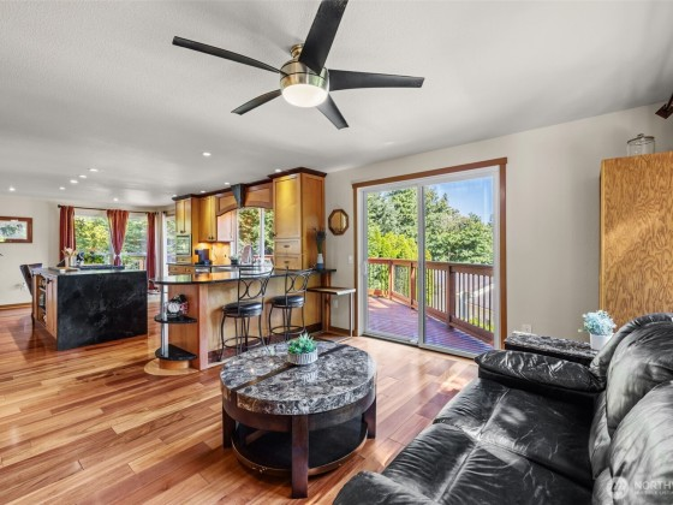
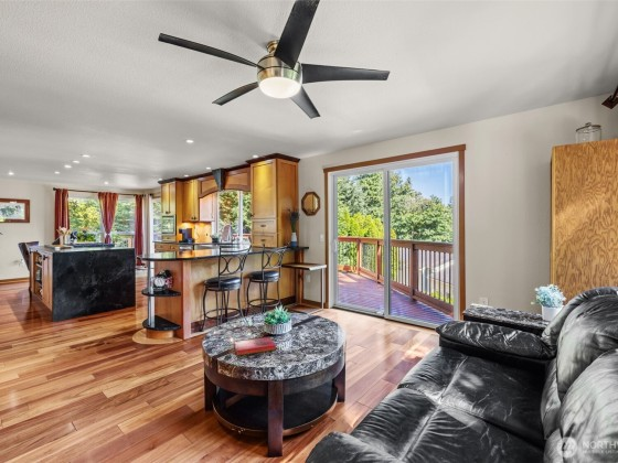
+ hardback book [233,335,276,356]
